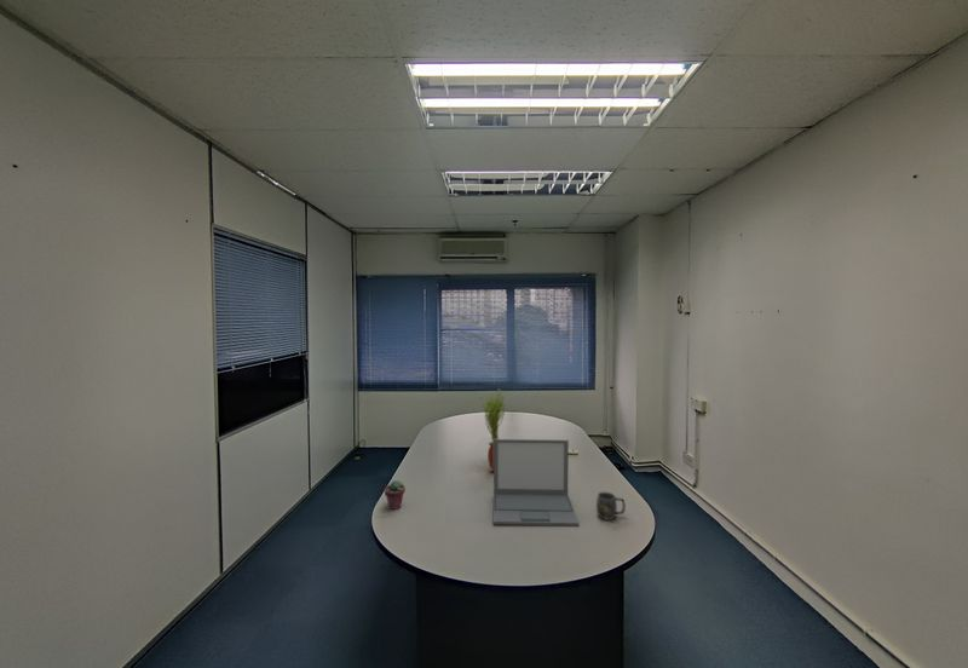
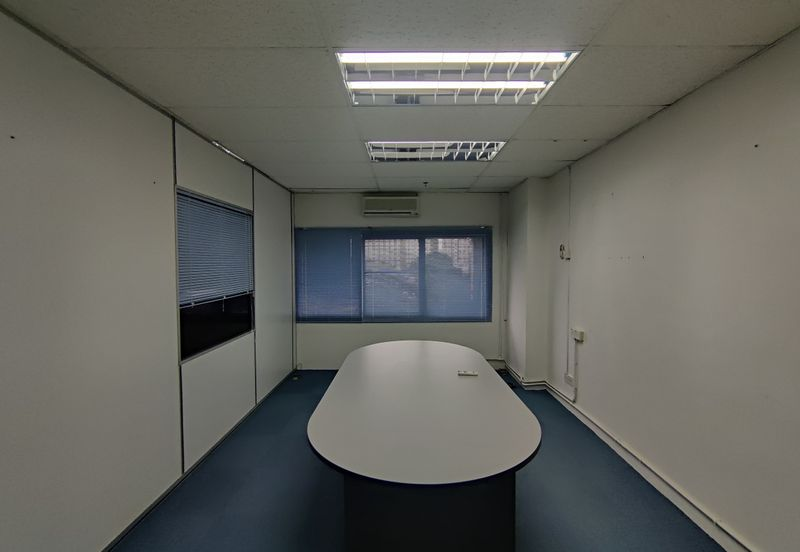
- potted plant [479,387,507,473]
- mug [595,491,627,522]
- potted succulent [384,479,407,511]
- laptop [492,438,581,528]
